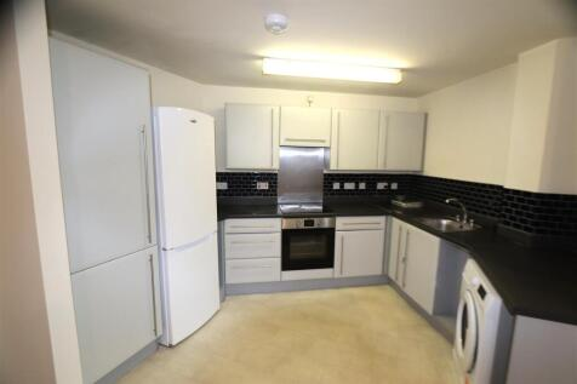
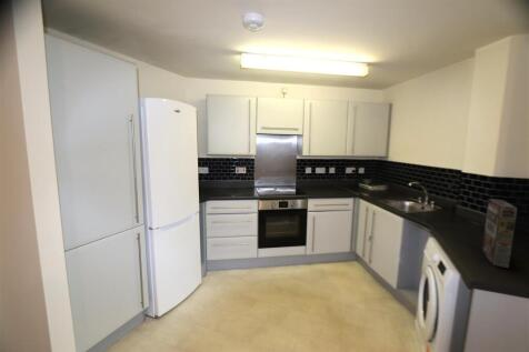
+ cereal box [480,198,518,269]
